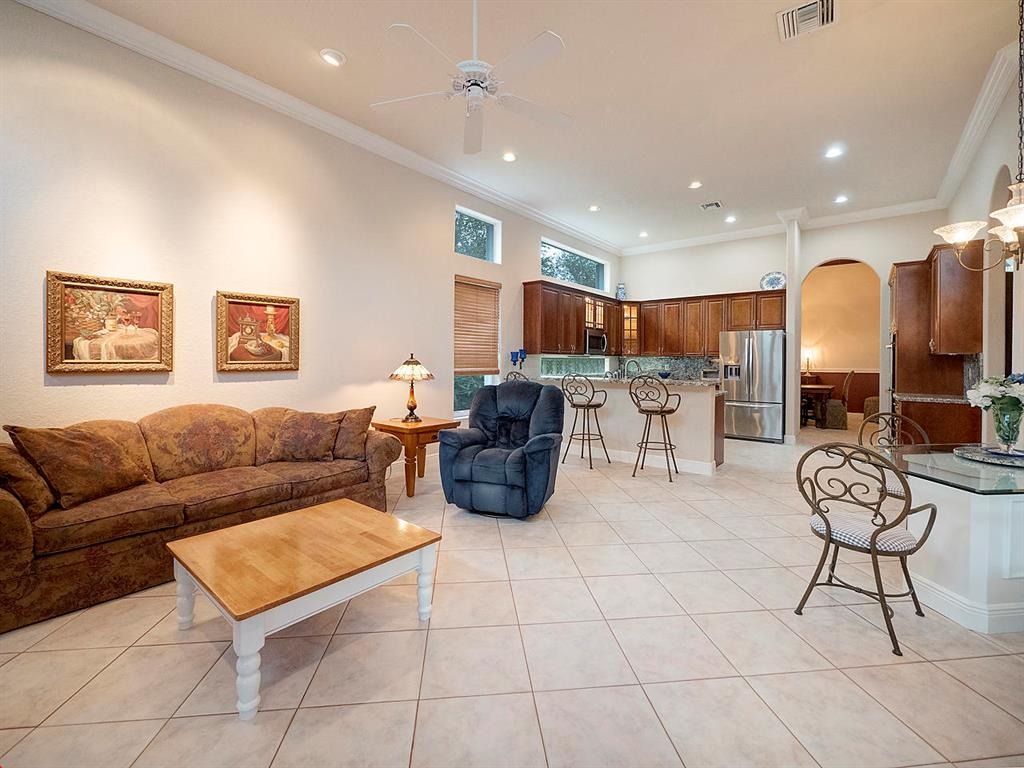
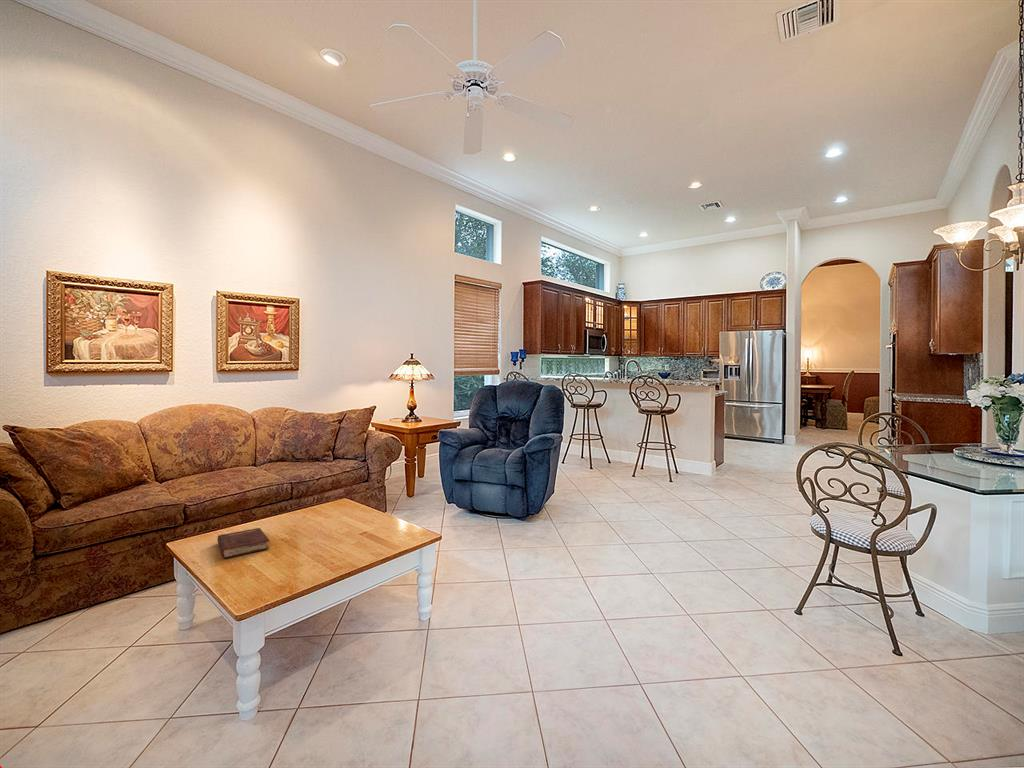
+ hardback book [216,527,270,559]
